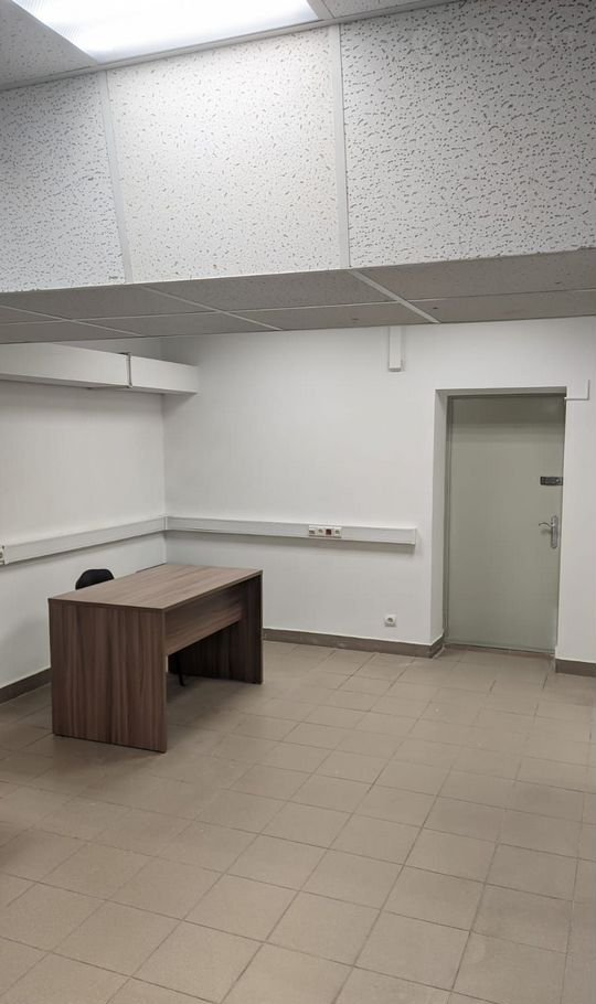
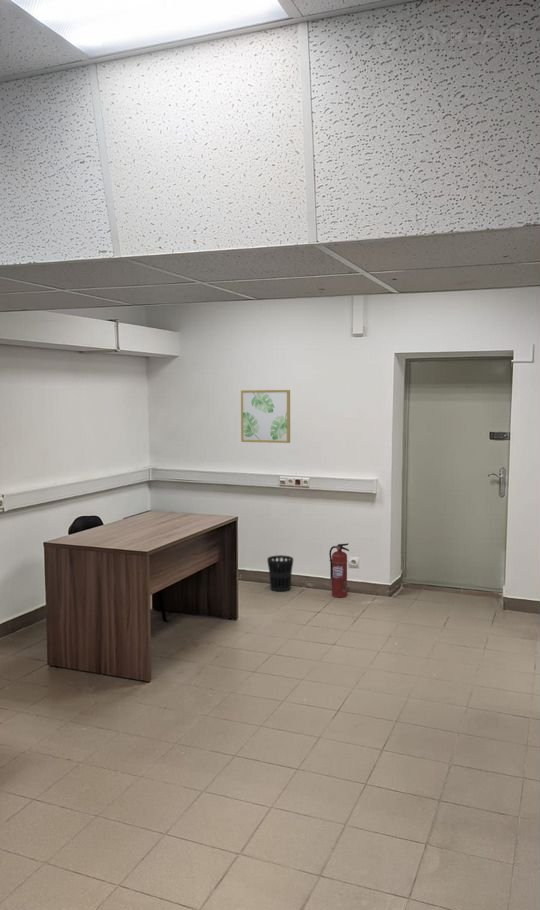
+ wastebasket [266,554,294,592]
+ fire extinguisher [328,542,350,598]
+ wall art [240,389,291,444]
